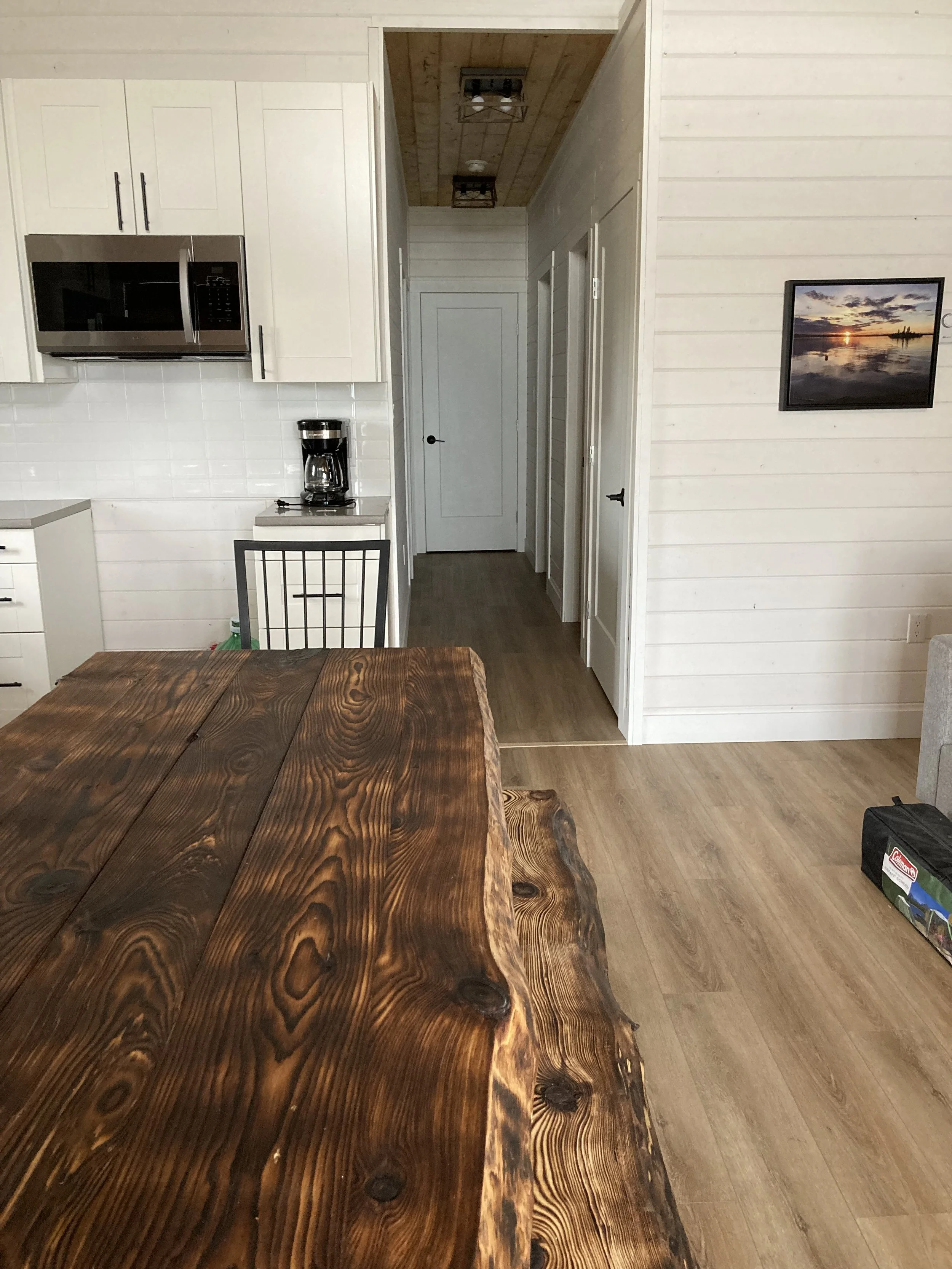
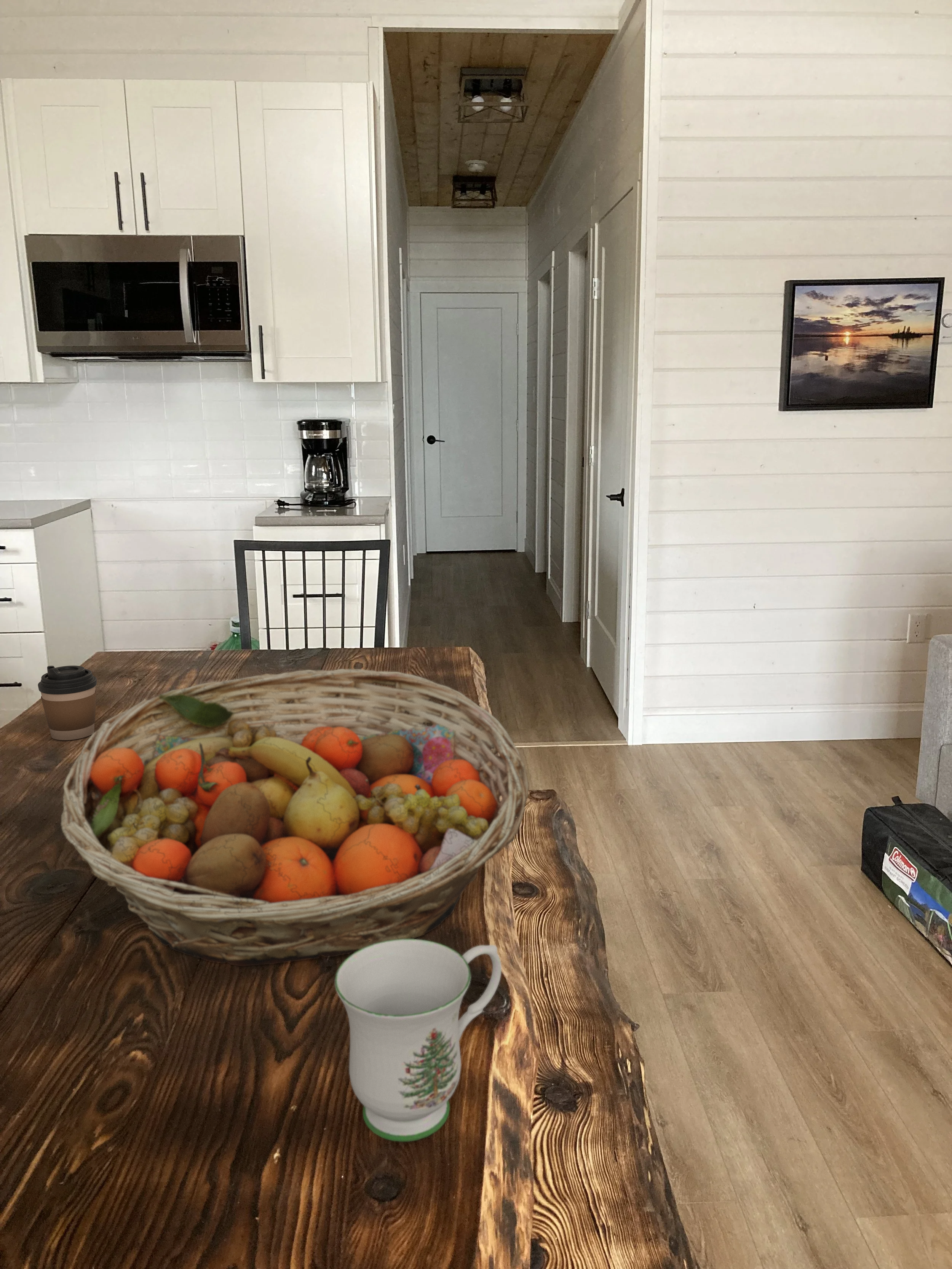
+ mug [334,939,502,1142]
+ coffee cup [37,665,97,741]
+ fruit basket [60,669,530,966]
